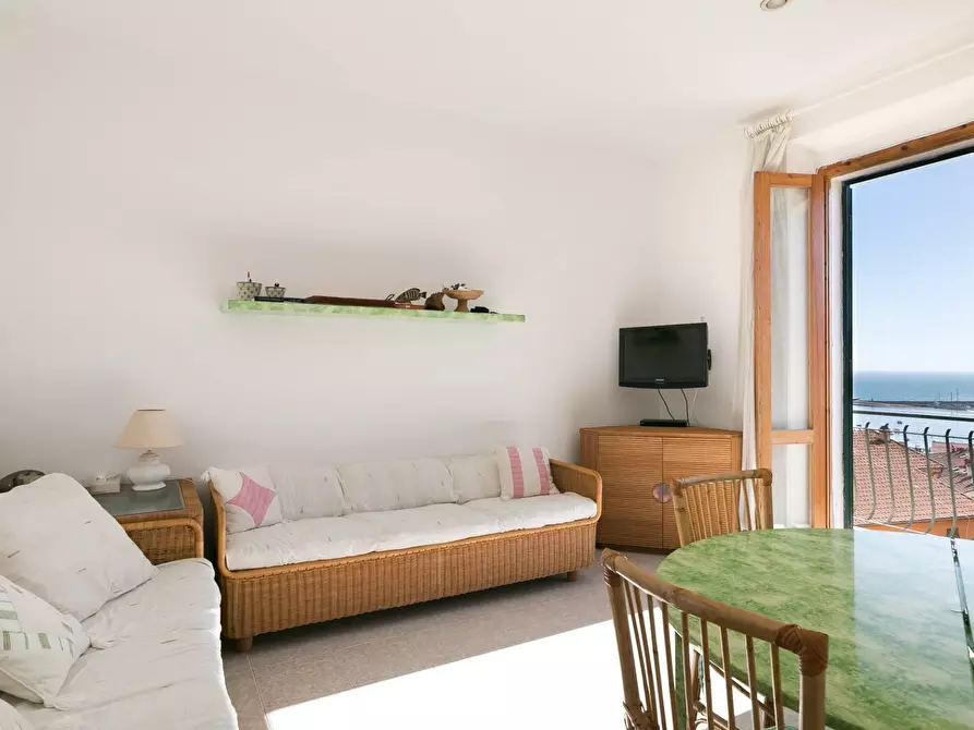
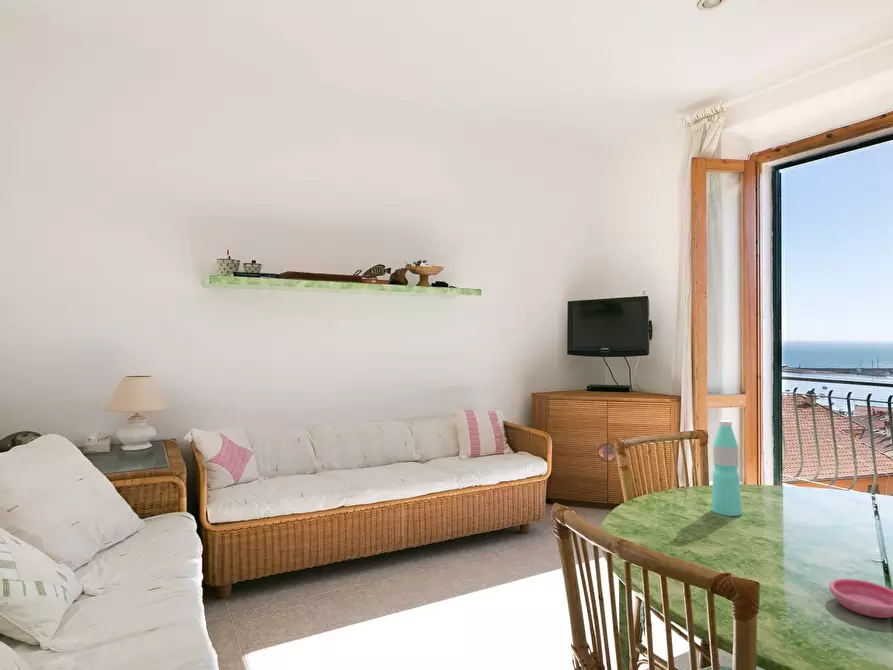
+ water bottle [711,419,743,517]
+ saucer [828,578,893,619]
